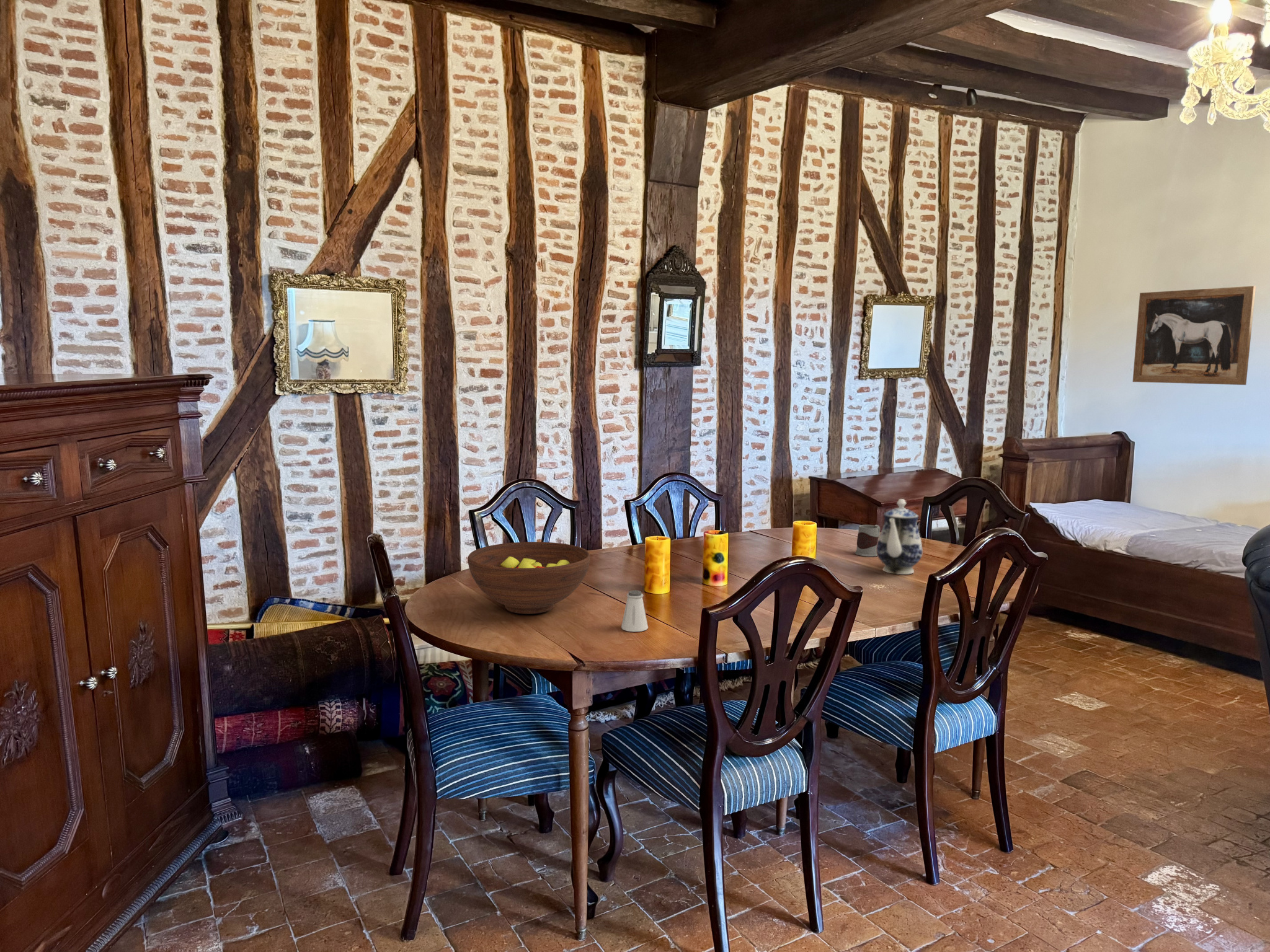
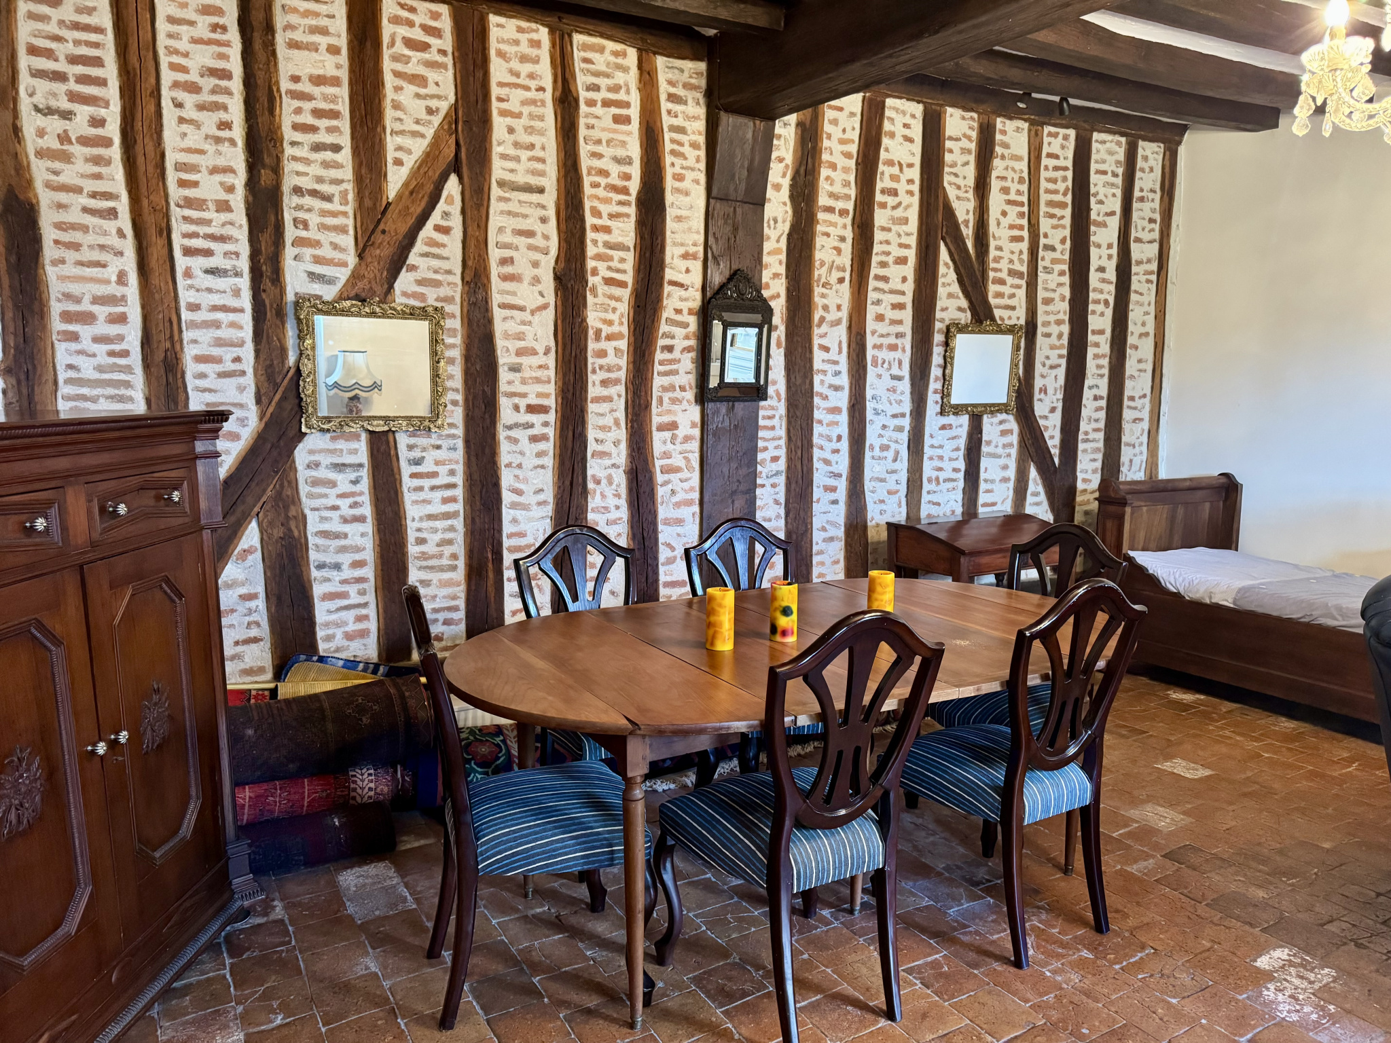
- wall art [1132,285,1256,386]
- mug [855,524,881,557]
- saltshaker [621,589,649,632]
- fruit bowl [467,541,591,615]
- teapot [876,498,923,575]
